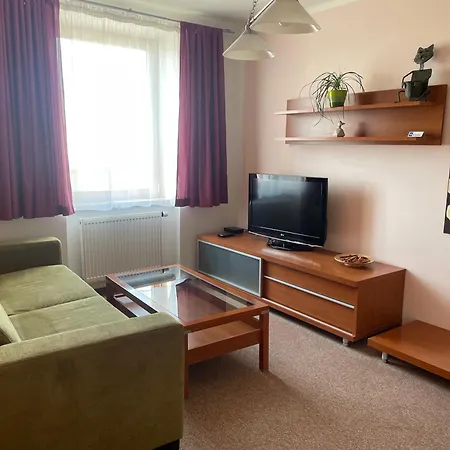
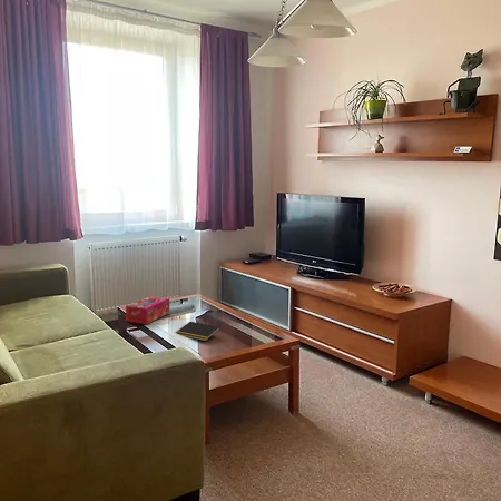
+ tissue box [125,295,170,325]
+ notepad [174,321,222,342]
